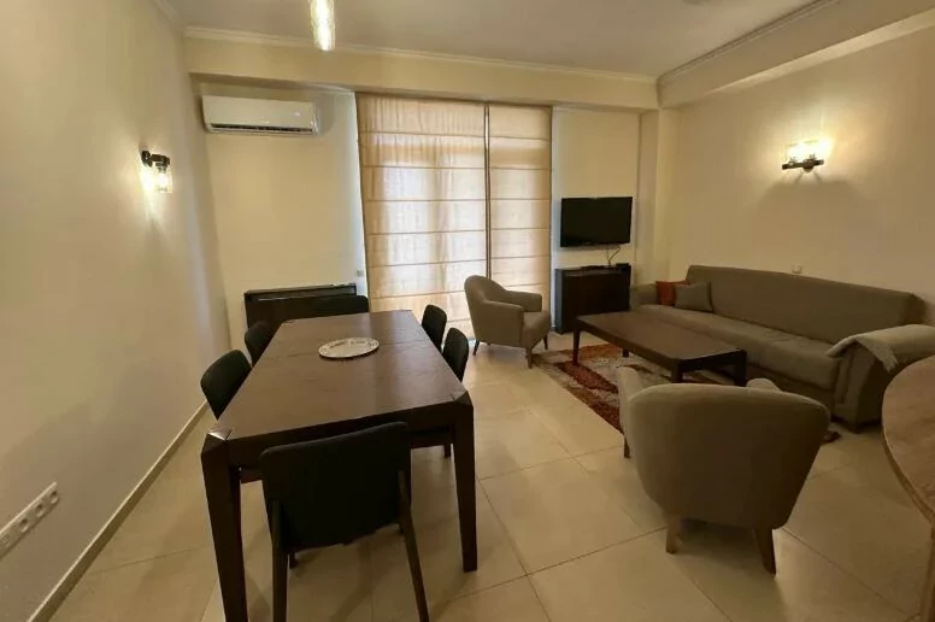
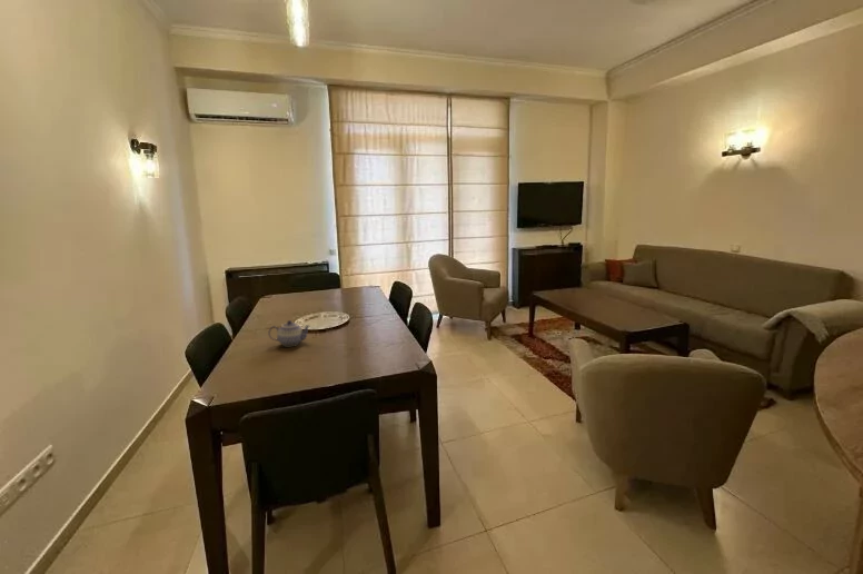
+ teapot [267,319,311,347]
